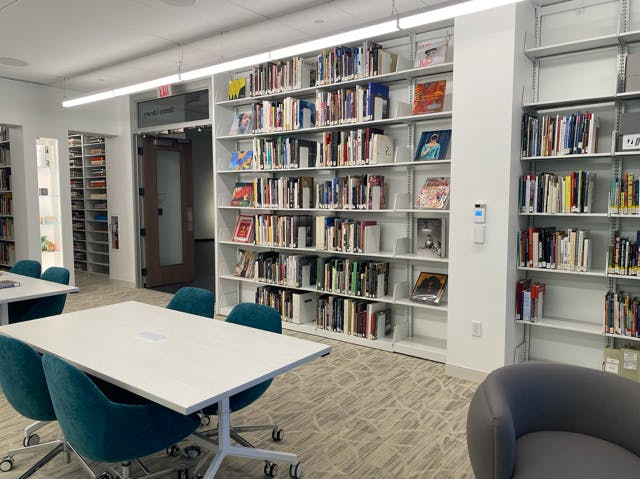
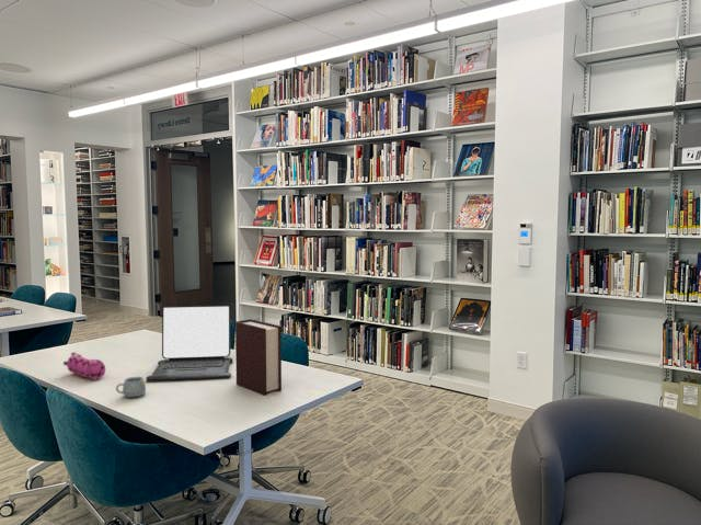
+ bible [234,318,283,396]
+ laptop [145,305,234,381]
+ mug [115,376,147,398]
+ pencil case [62,351,106,380]
